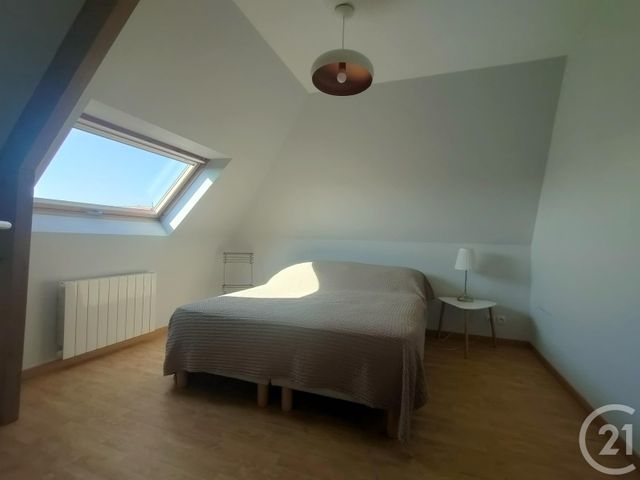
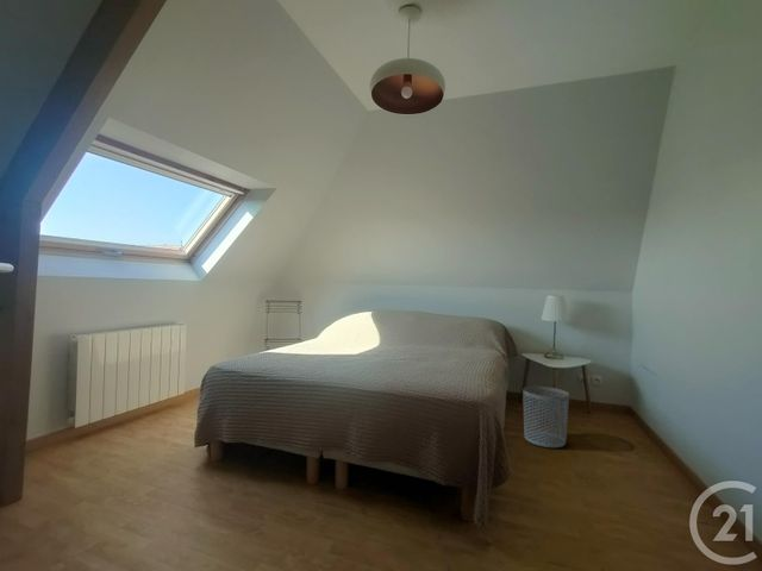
+ waste bin [521,385,570,448]
